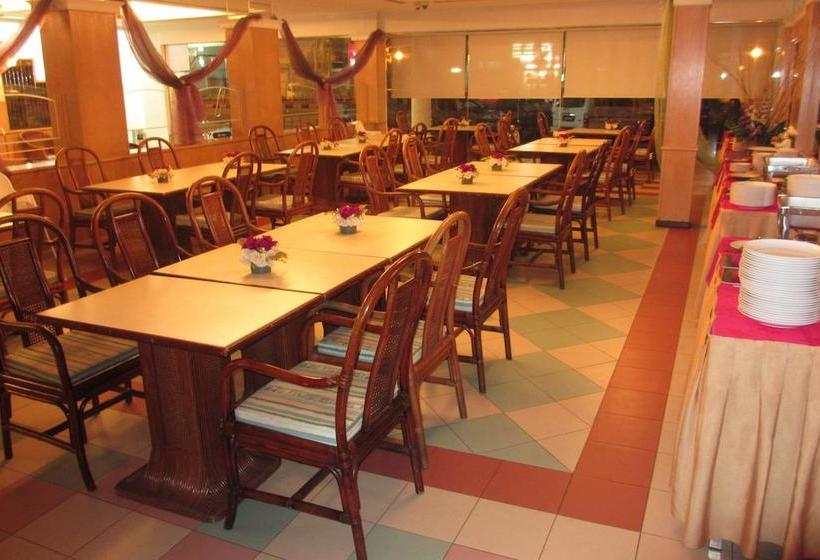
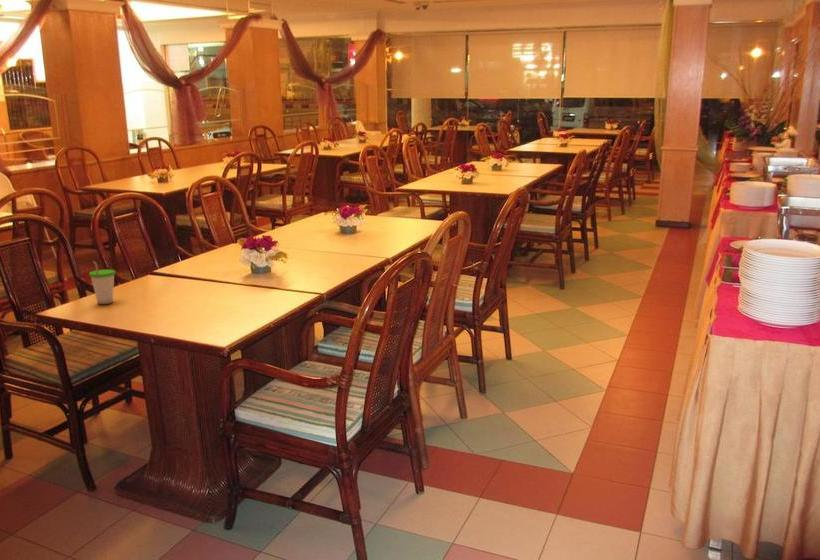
+ cup [88,259,116,305]
